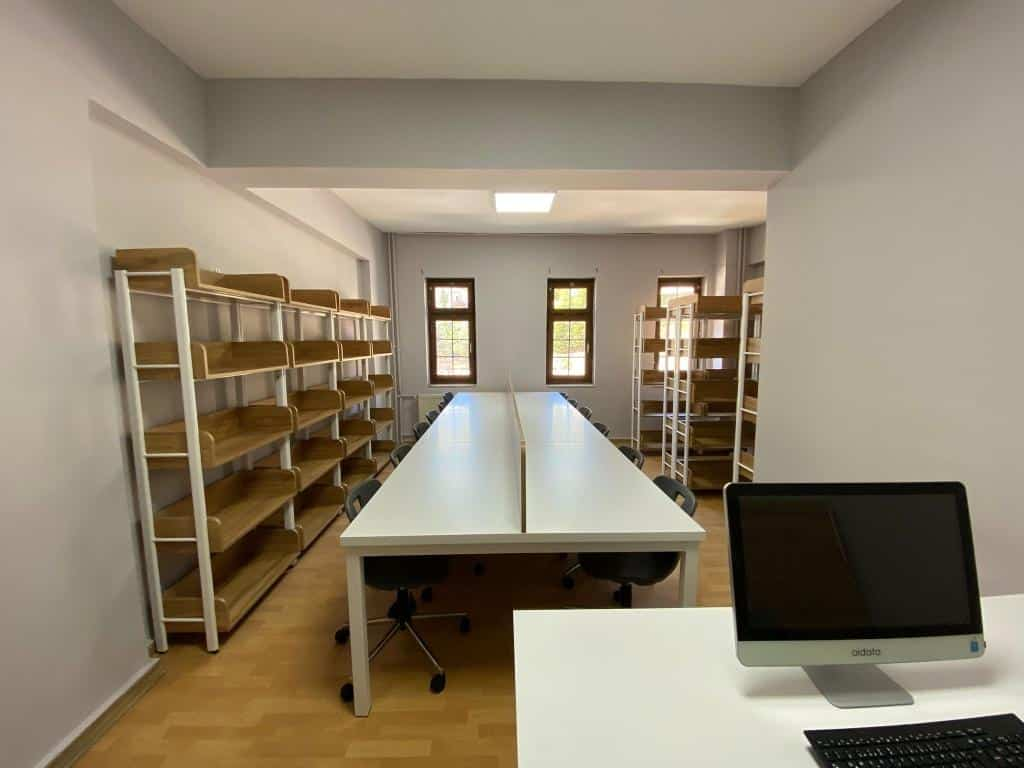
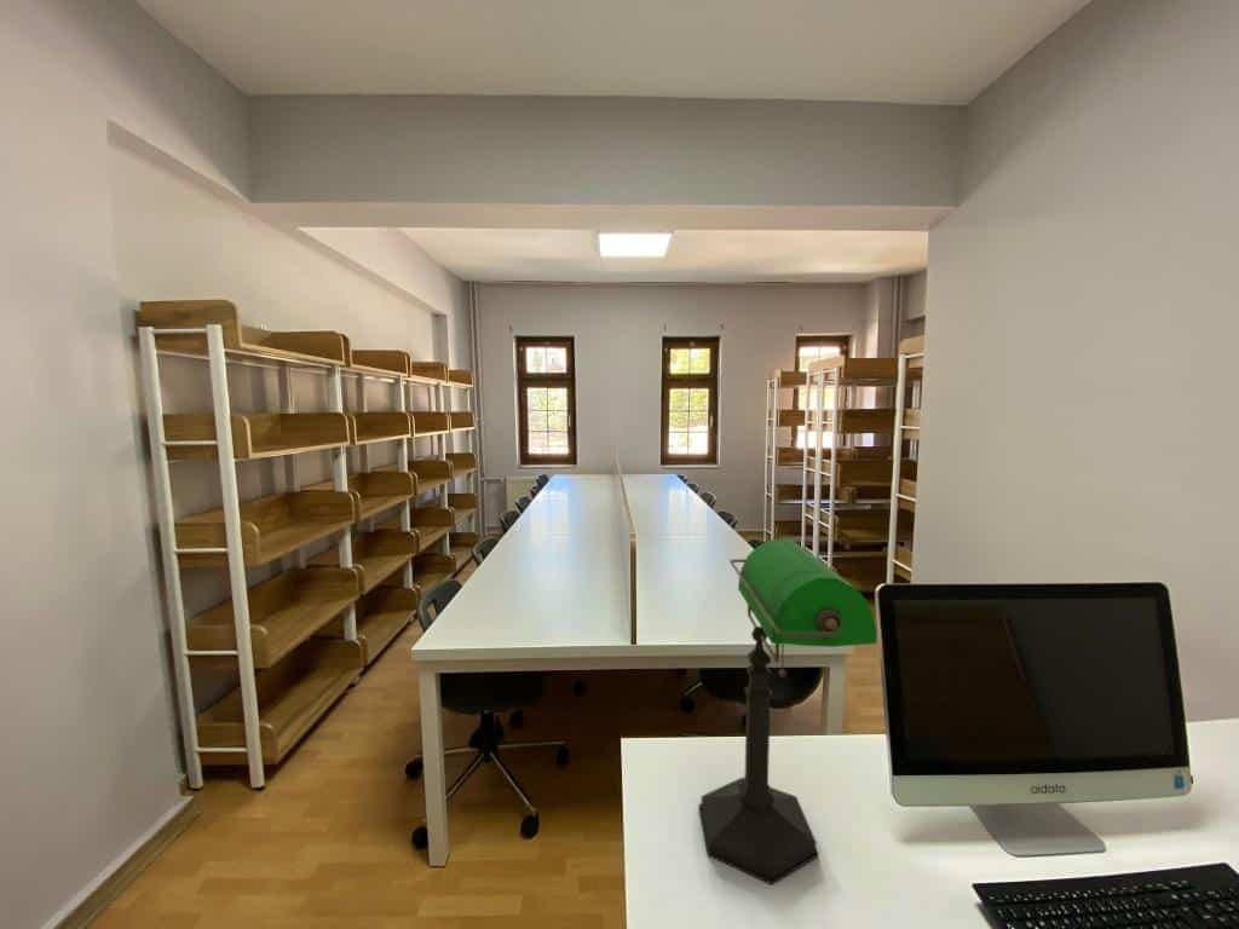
+ desk lamp [697,538,878,885]
